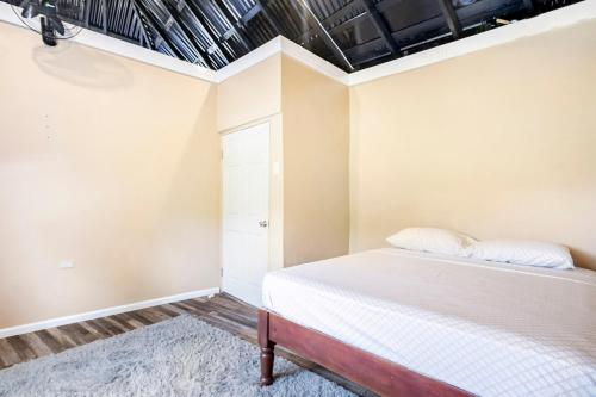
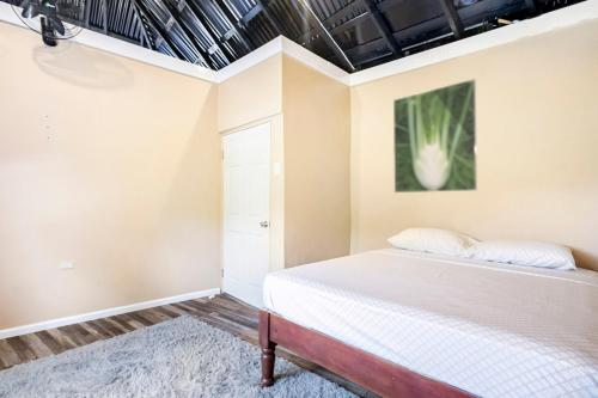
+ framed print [392,78,478,194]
